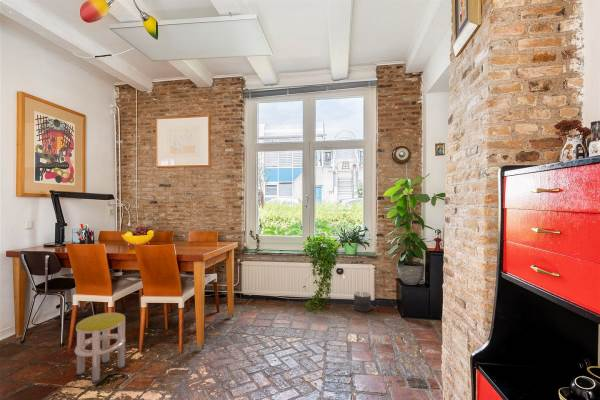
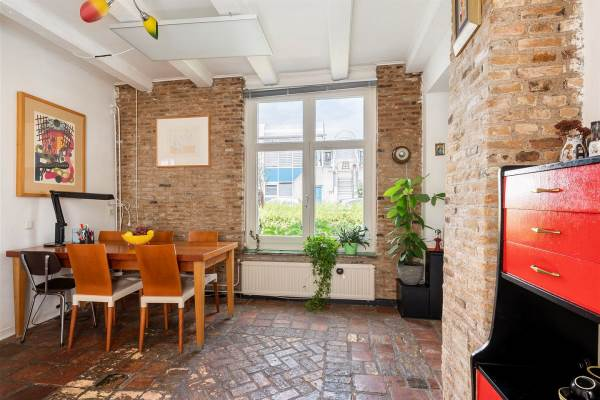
- planter [353,290,372,313]
- stool [73,312,127,384]
